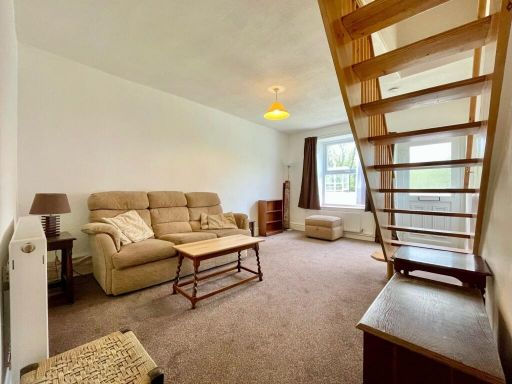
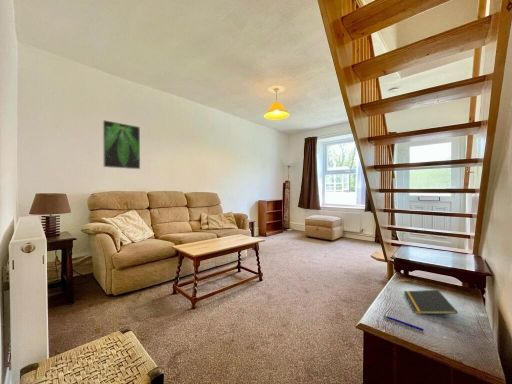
+ notepad [403,289,459,315]
+ pen [383,314,424,332]
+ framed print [102,119,141,170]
